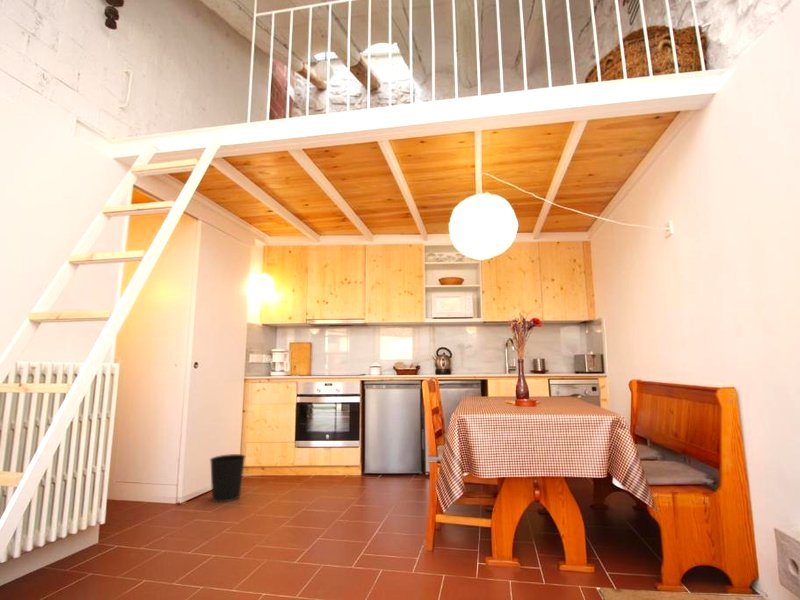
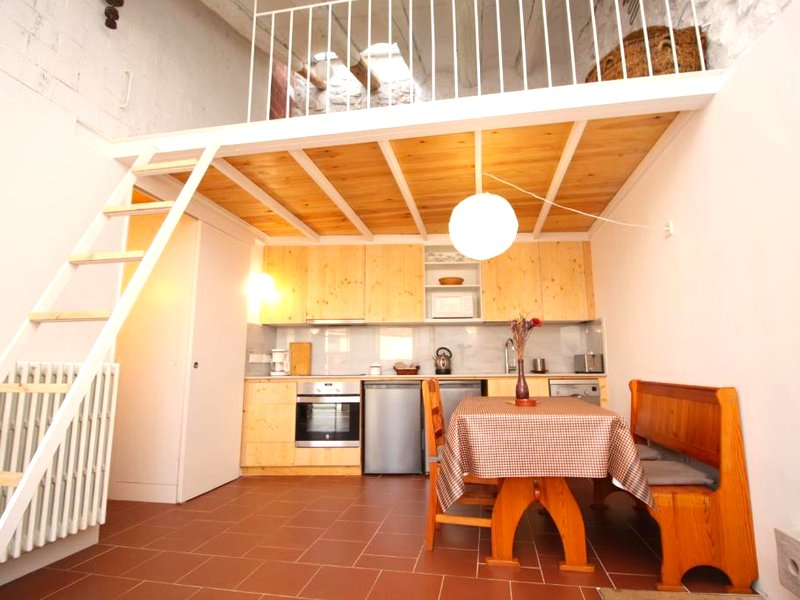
- wastebasket [209,453,246,503]
